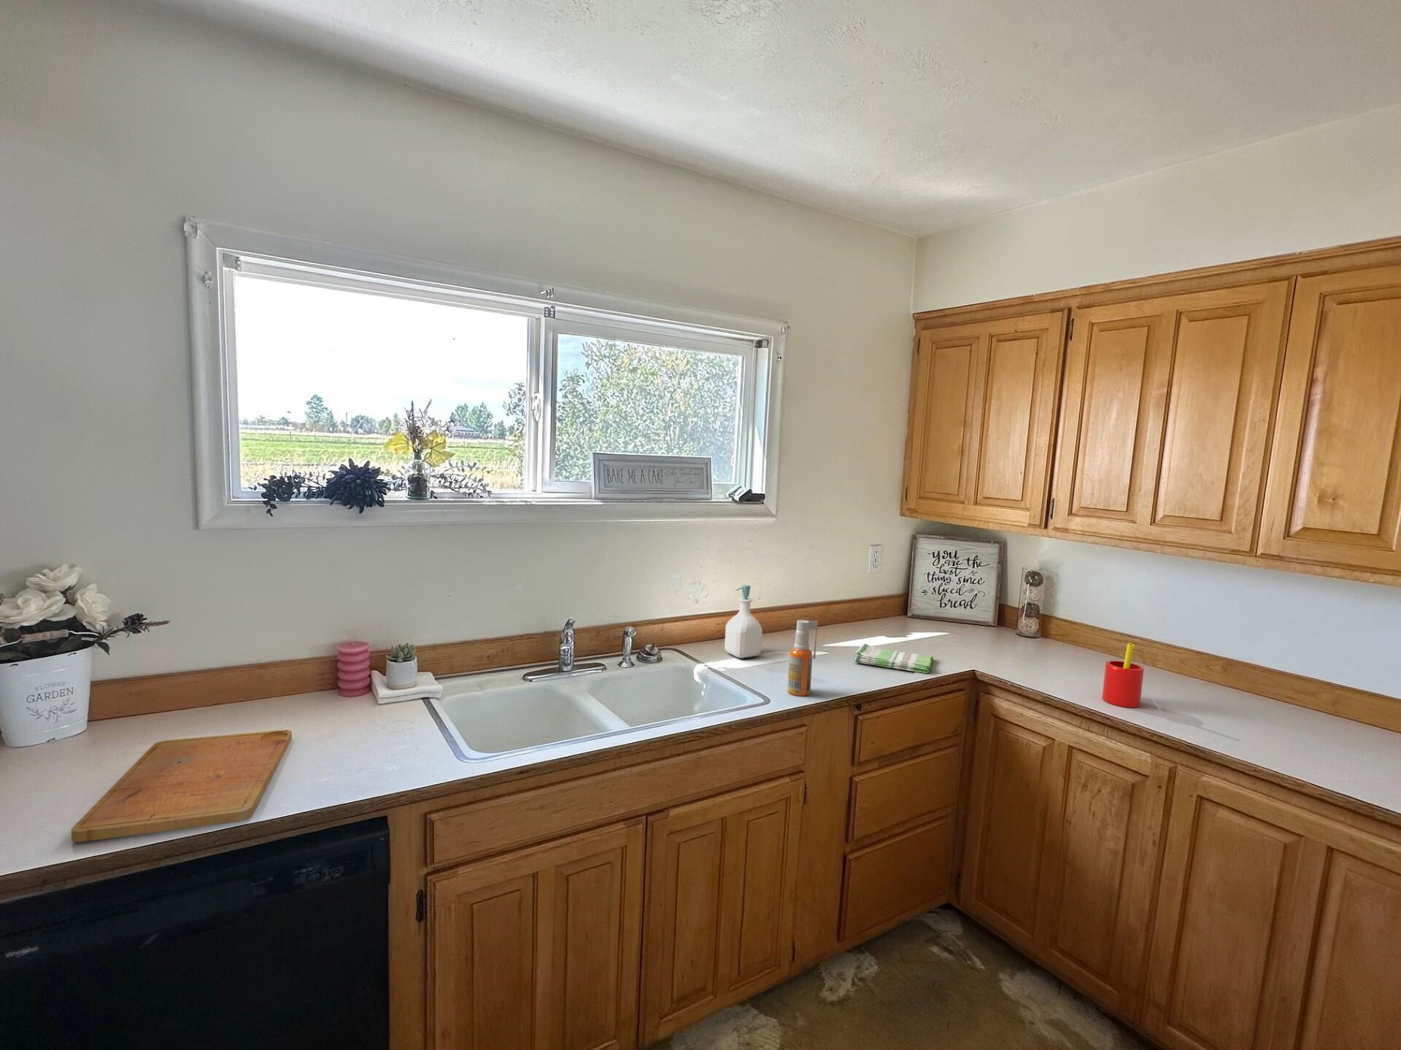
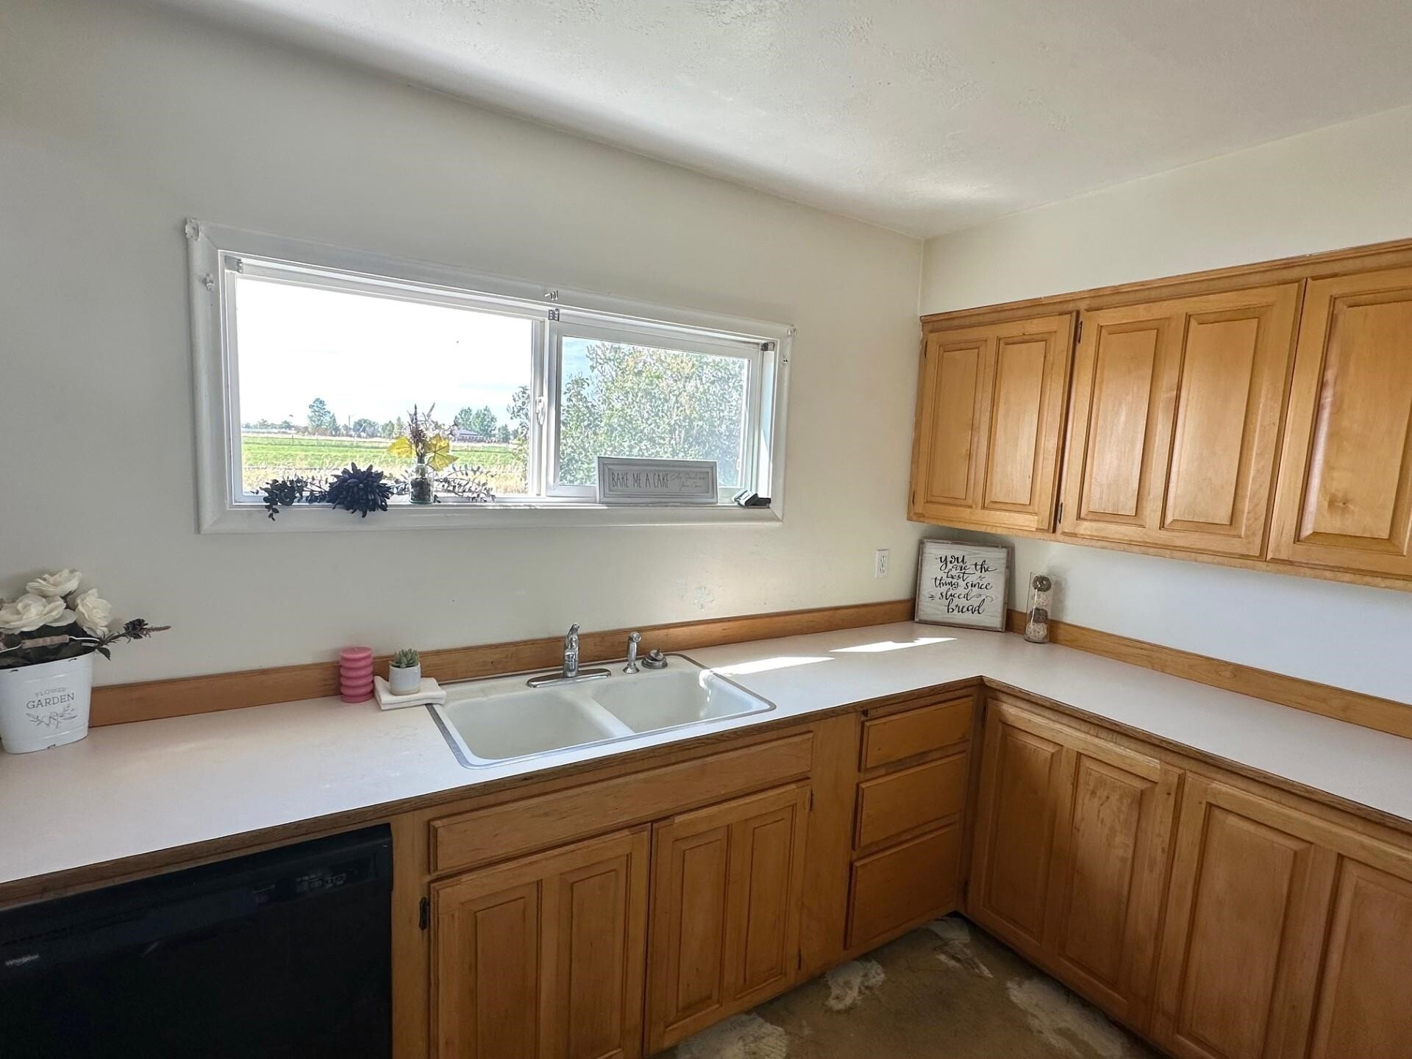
- soap bottle [724,585,763,658]
- straw [1101,642,1145,709]
- spray bottle [787,619,819,697]
- dish towel [853,643,933,674]
- cutting board [71,729,292,843]
